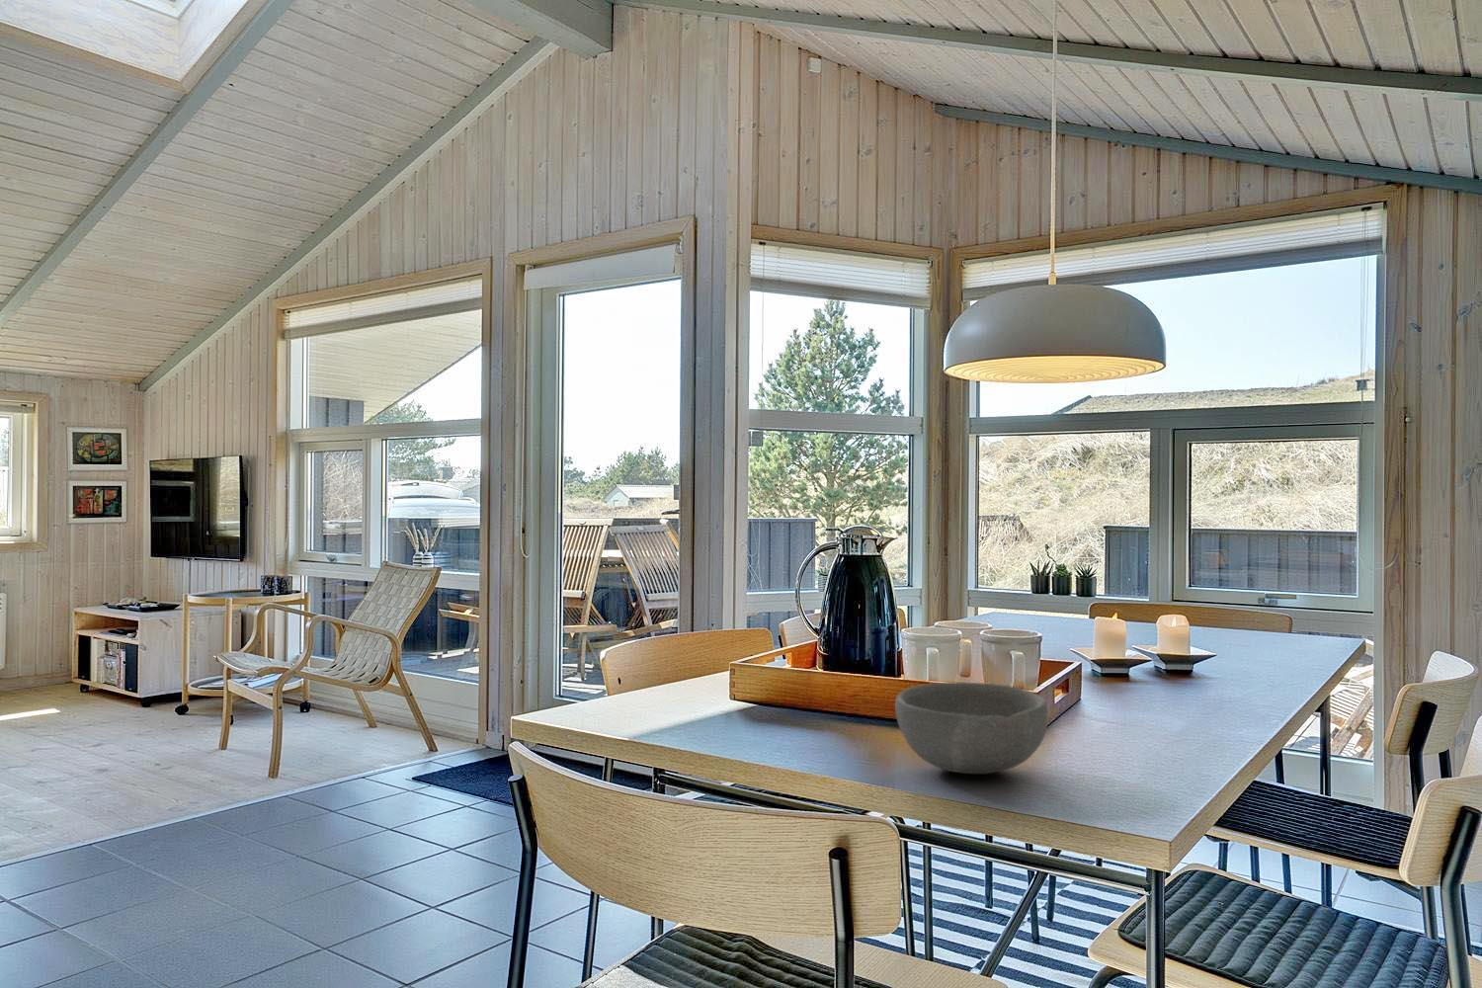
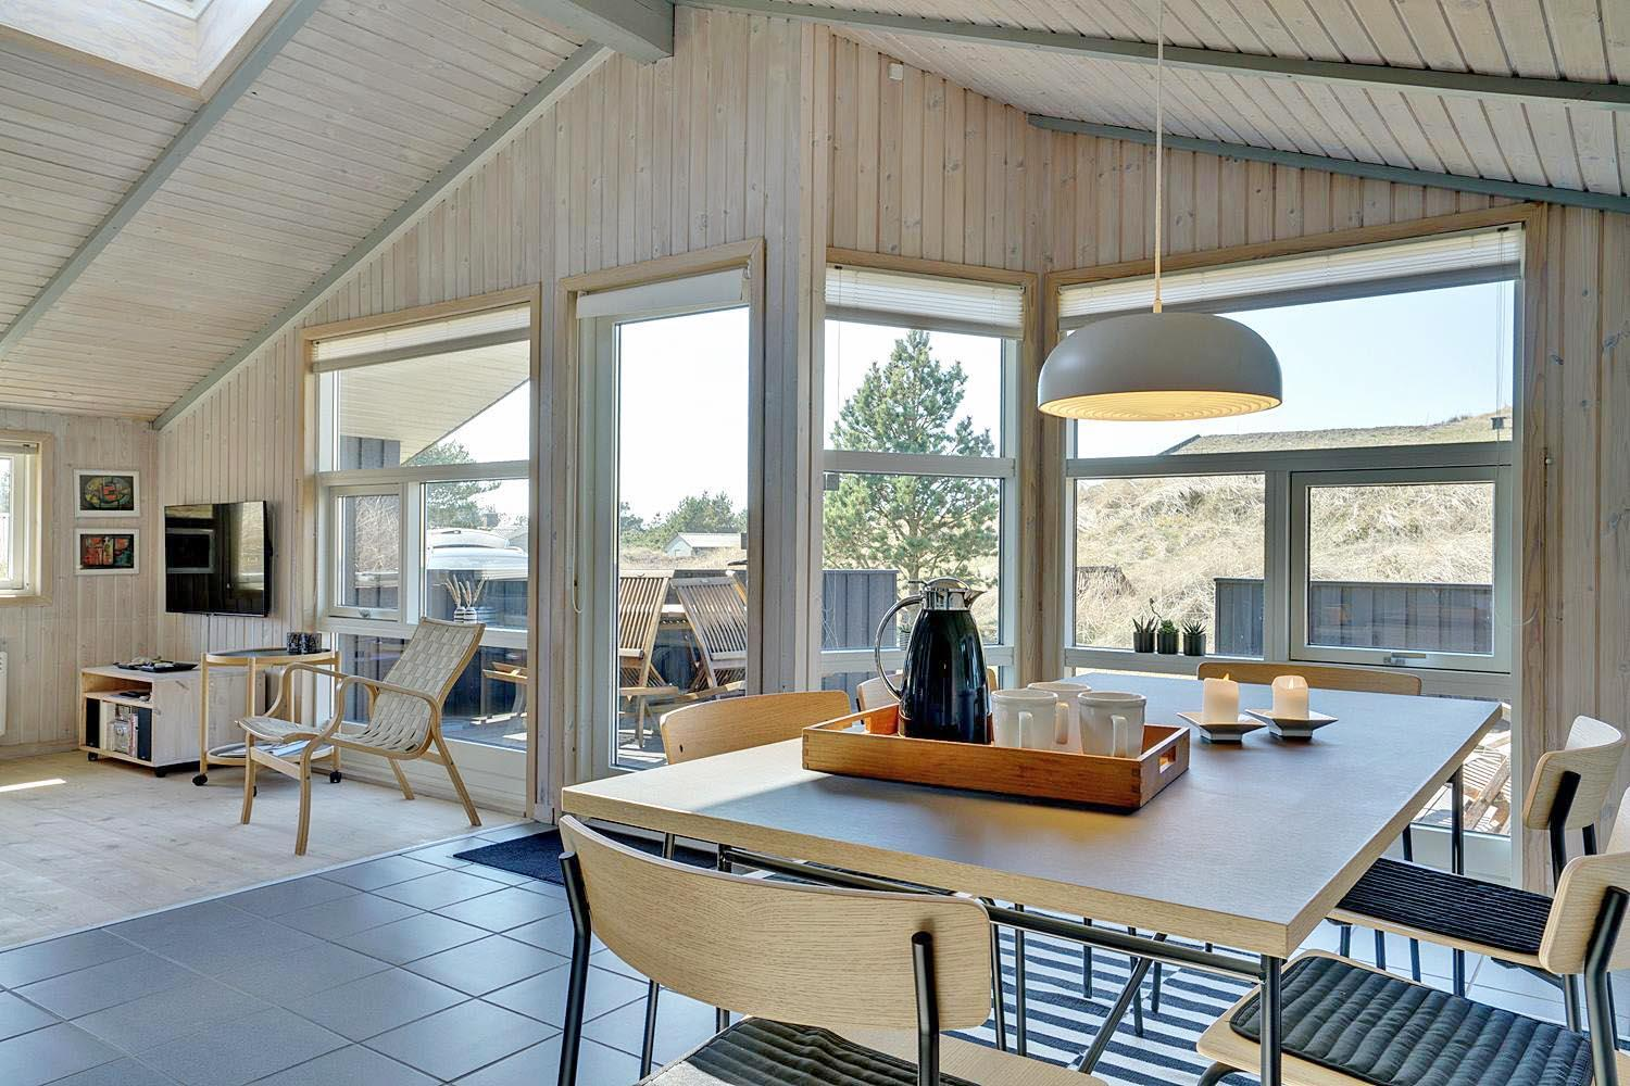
- bowl [894,681,1050,774]
